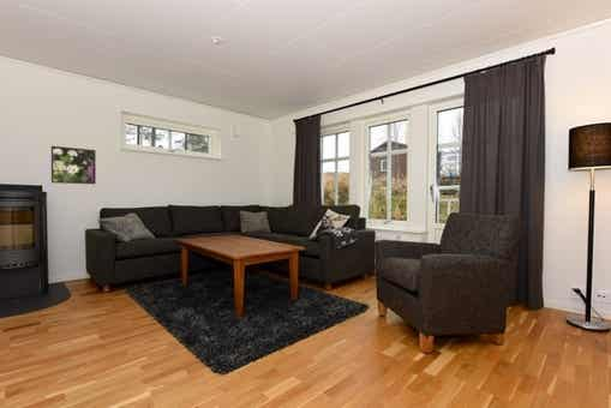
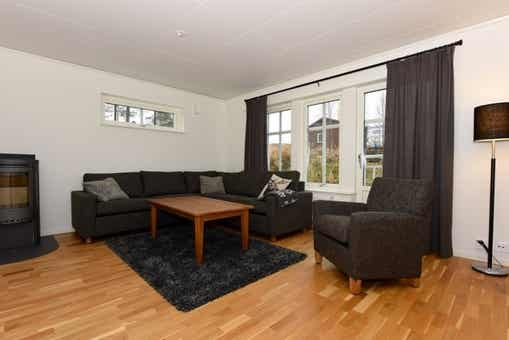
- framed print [50,145,97,185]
